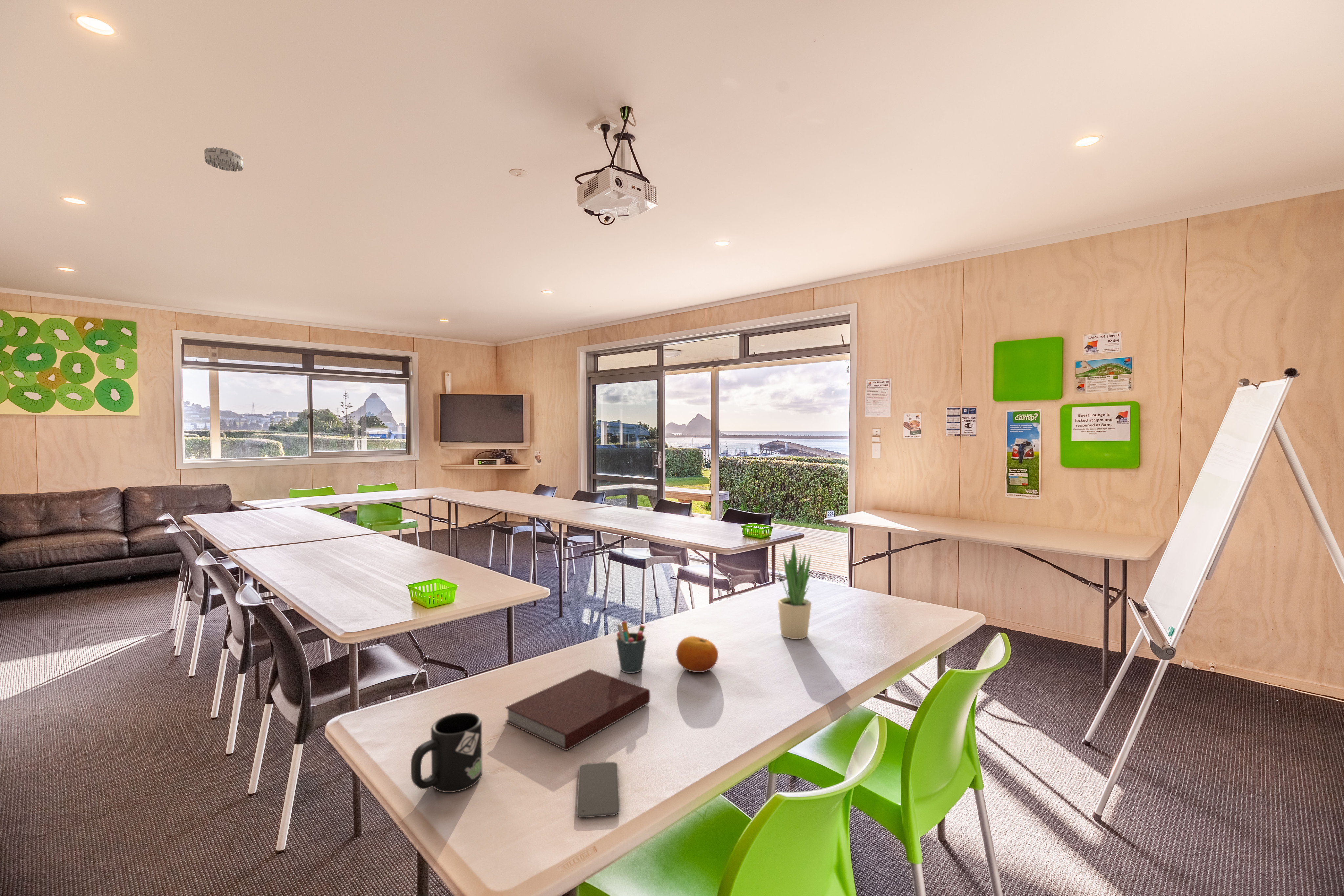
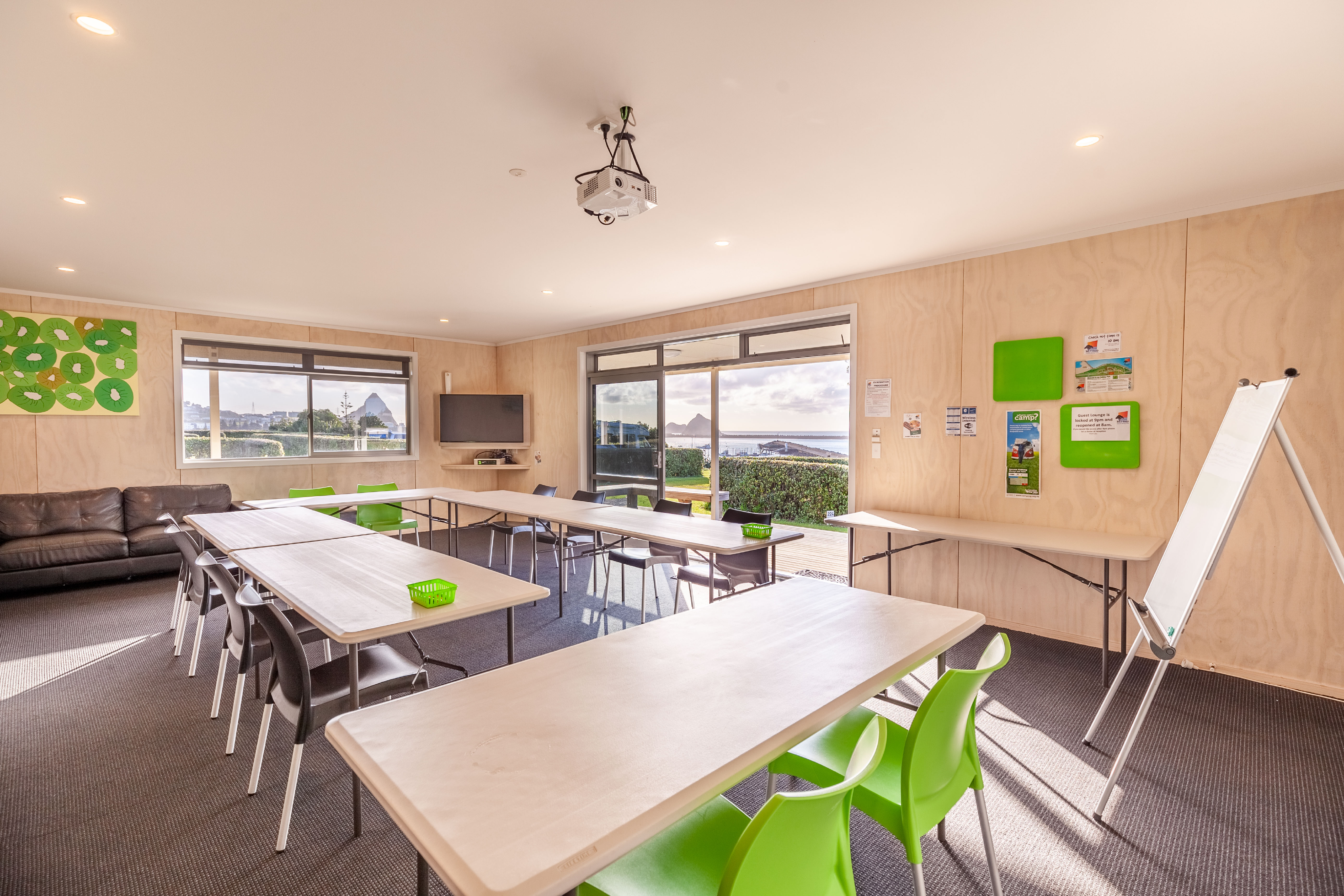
- notebook [505,669,650,751]
- smartphone [576,761,620,818]
- pen holder [616,621,647,673]
- smoke detector [204,147,243,172]
- mug [410,712,482,793]
- fruit [676,636,719,673]
- potted plant [775,542,812,639]
